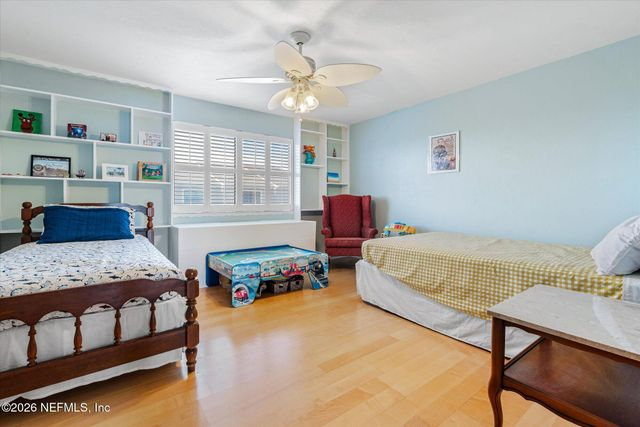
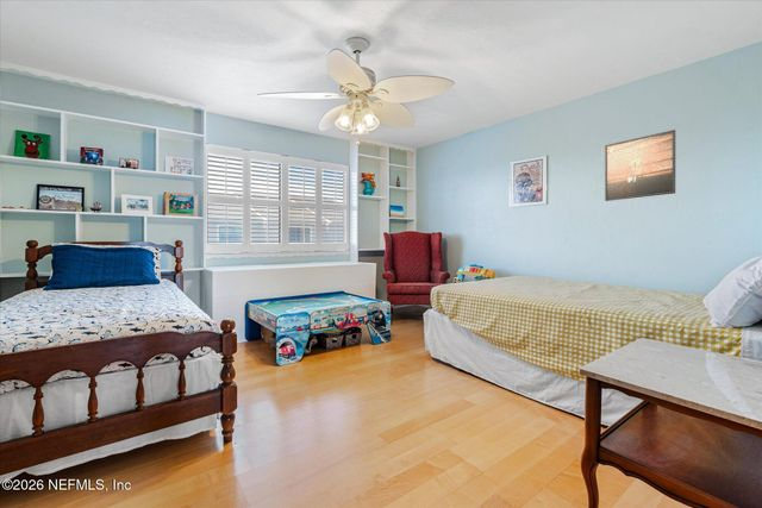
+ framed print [604,128,676,202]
